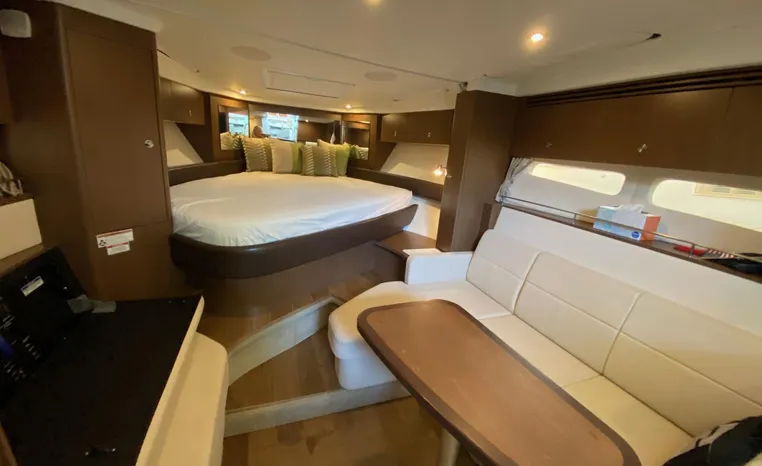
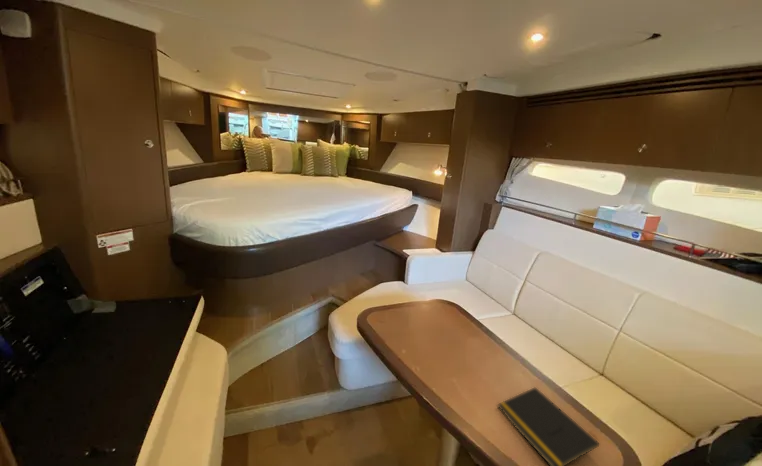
+ notepad [496,386,600,466]
